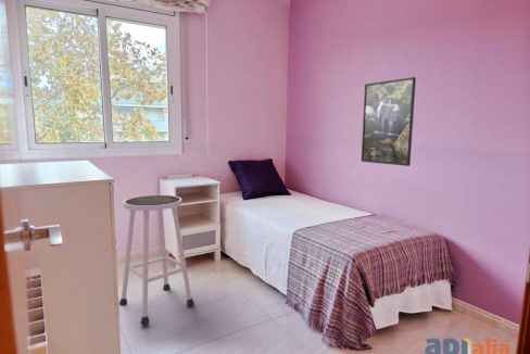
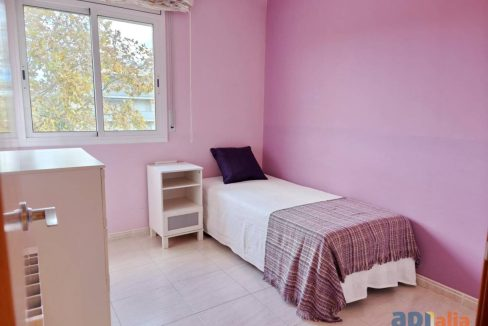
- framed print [361,76,417,167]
- stool [118,194,195,326]
